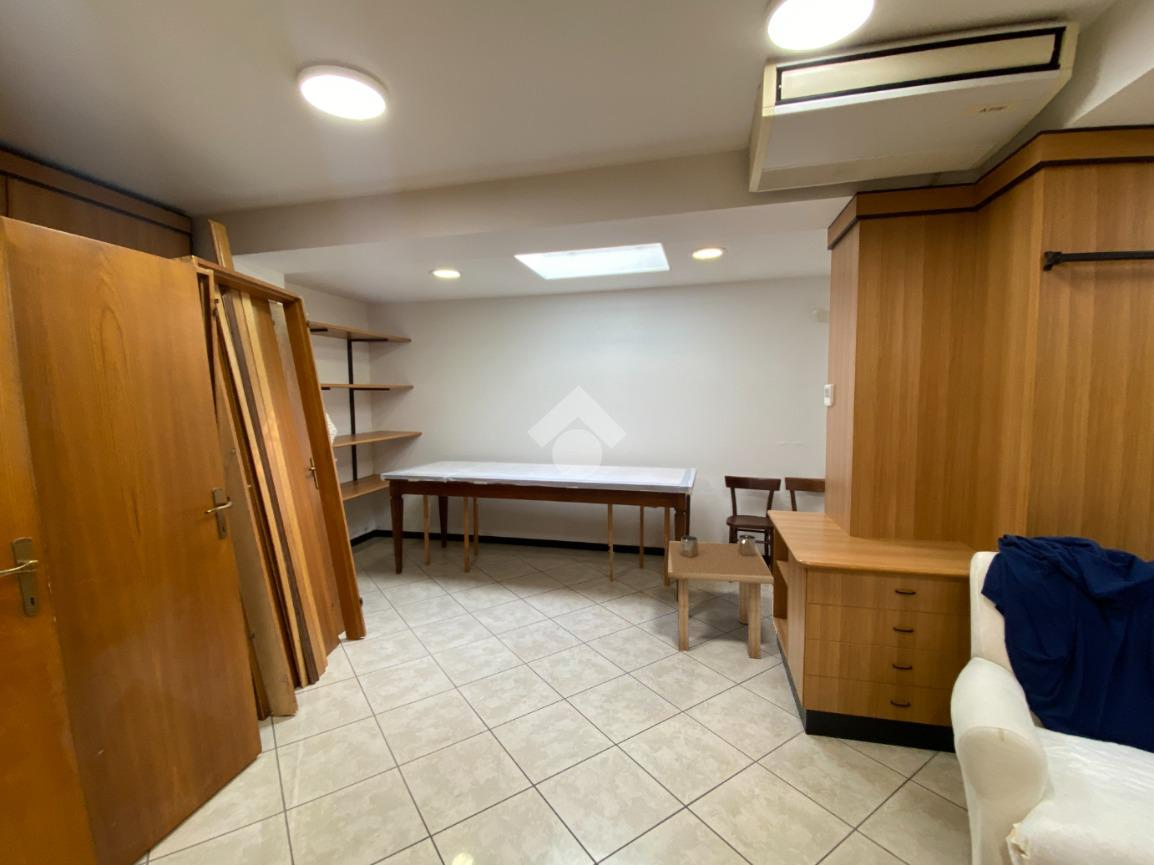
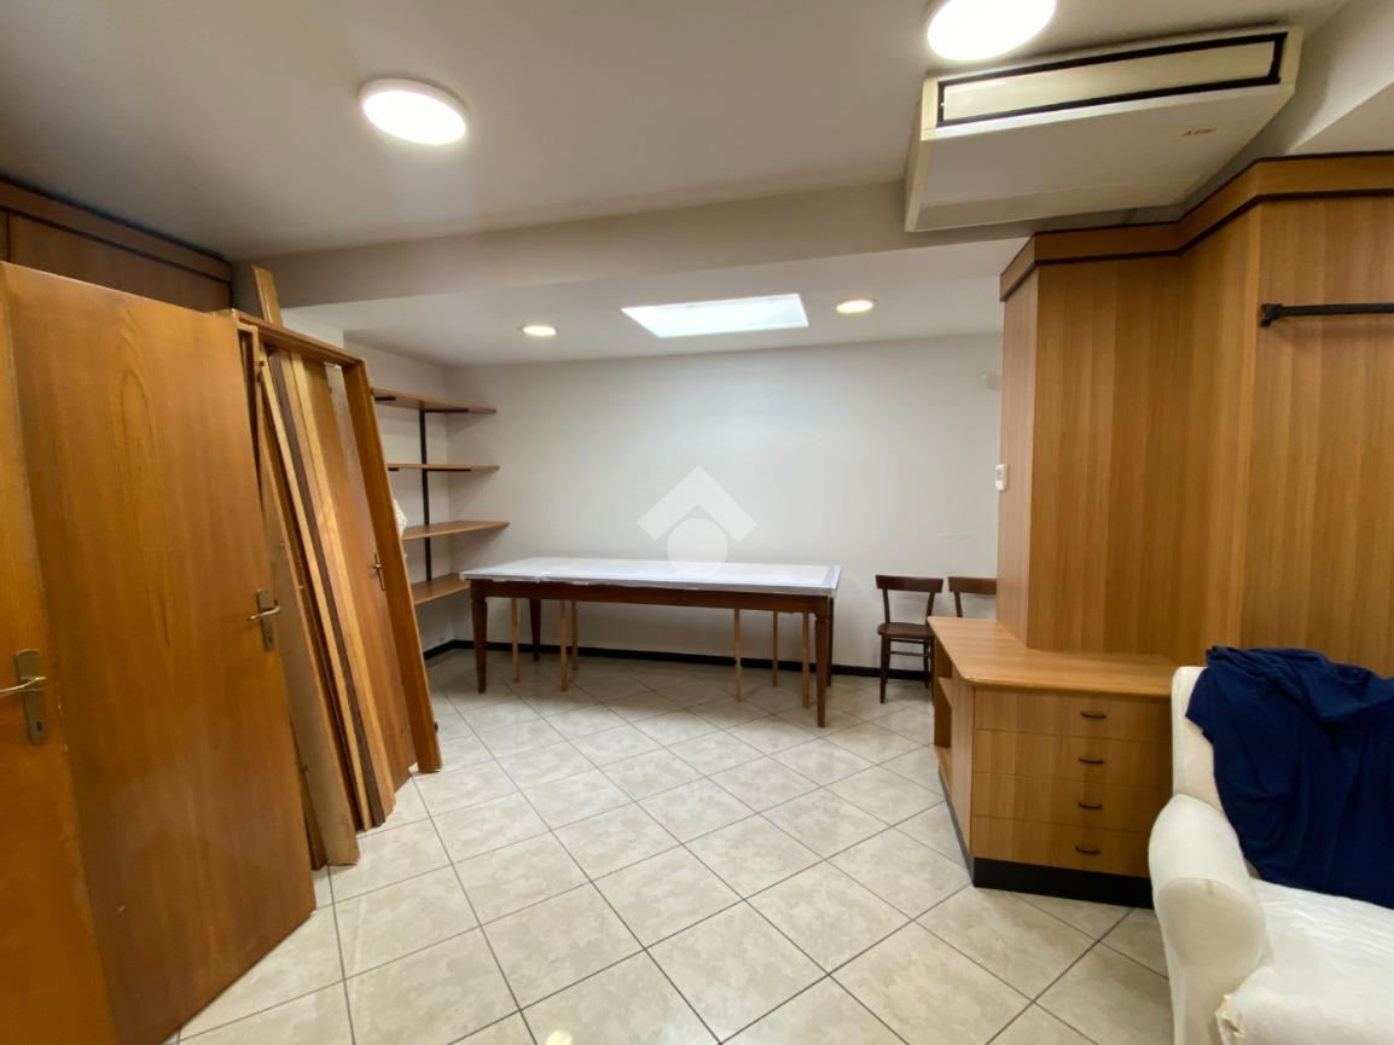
- side table [667,534,775,660]
